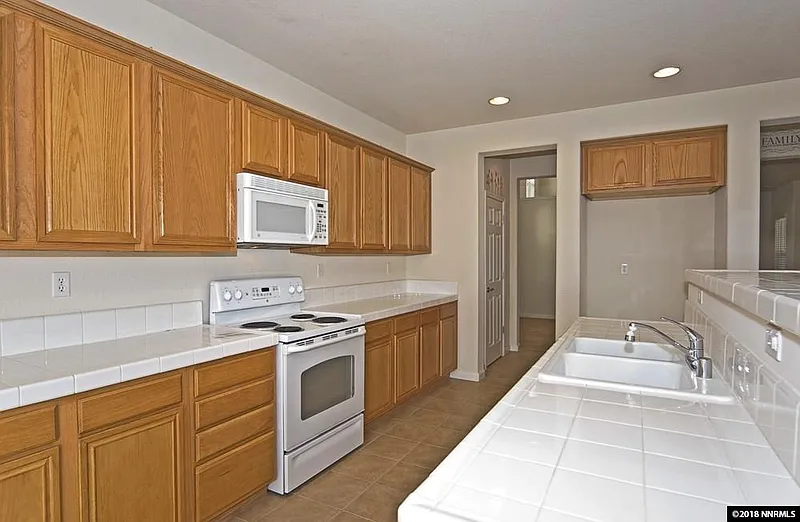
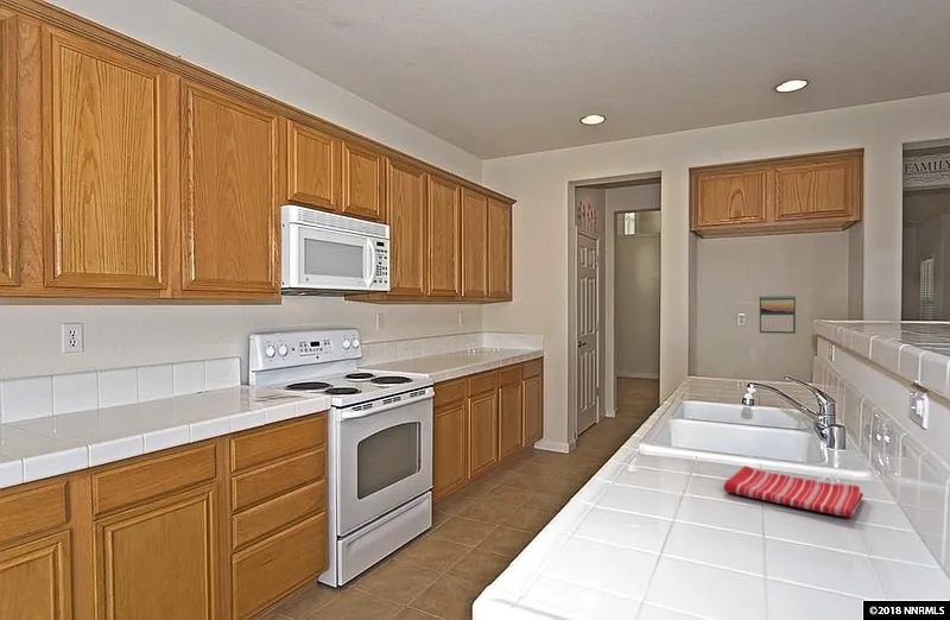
+ calendar [759,295,797,335]
+ dish towel [722,464,864,518]
